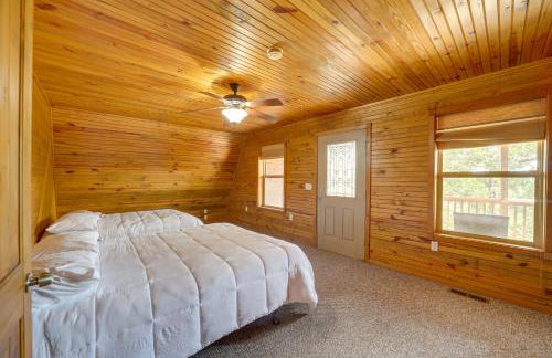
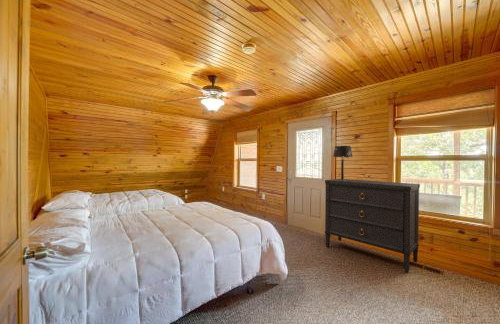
+ dresser [324,178,421,274]
+ table lamp [332,145,353,181]
